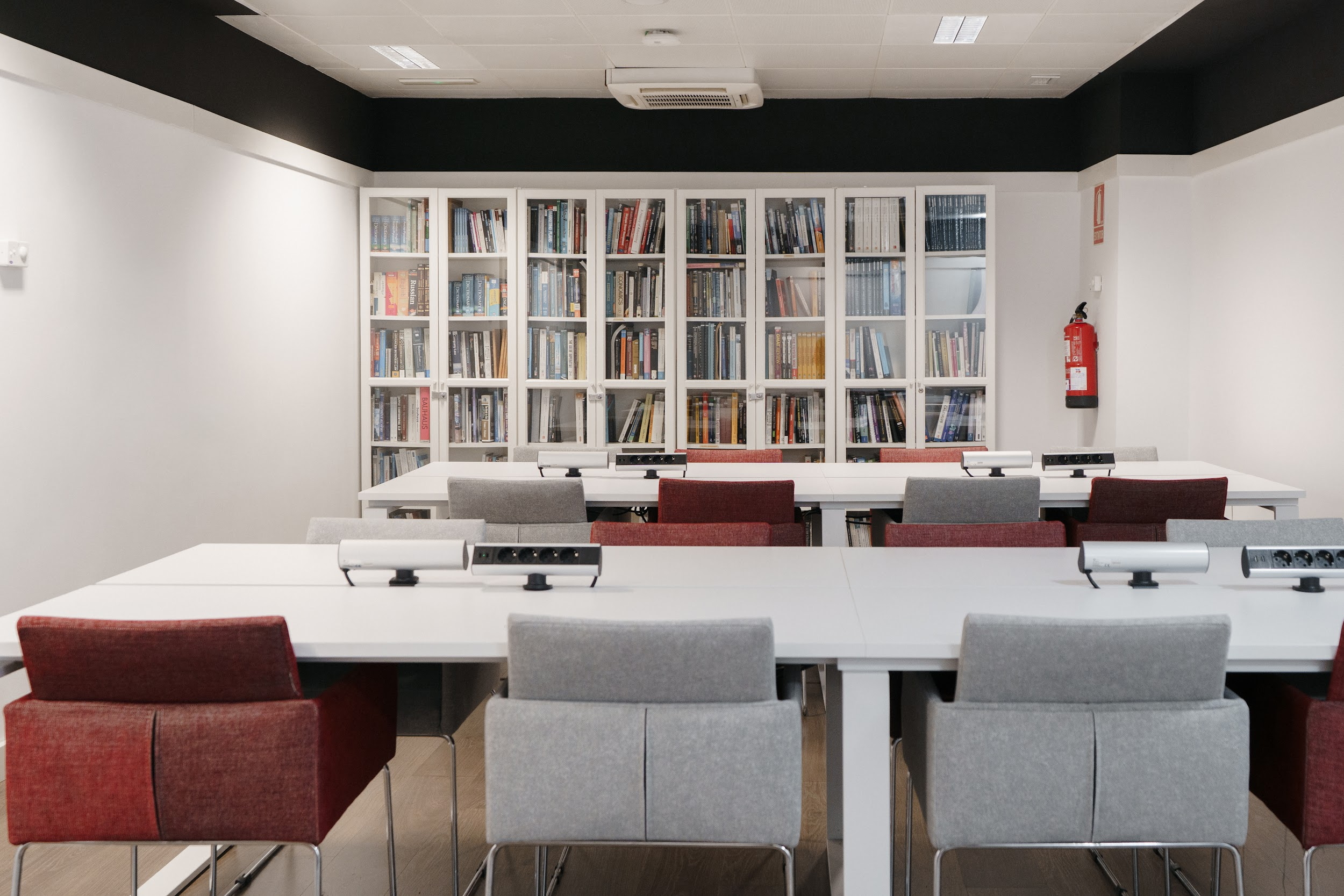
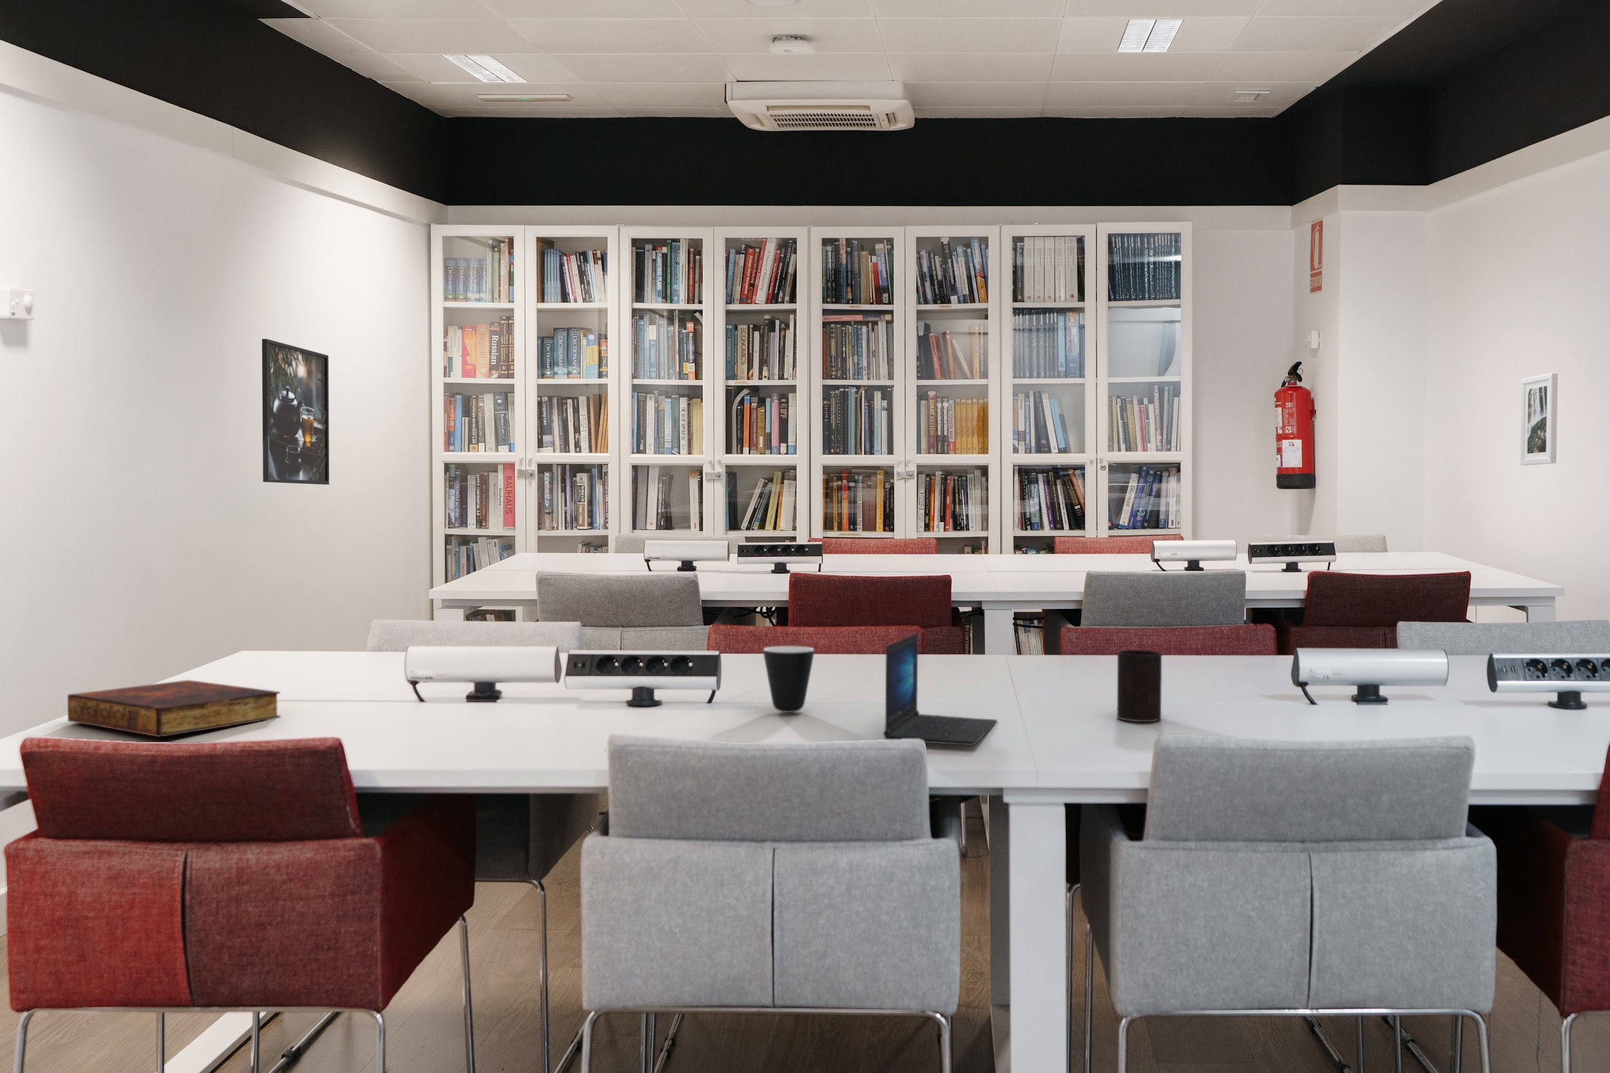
+ laptop [883,632,998,746]
+ mug [763,645,815,714]
+ book [67,679,282,738]
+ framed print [261,338,329,485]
+ cup [1116,649,1162,722]
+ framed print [1520,372,1558,466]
